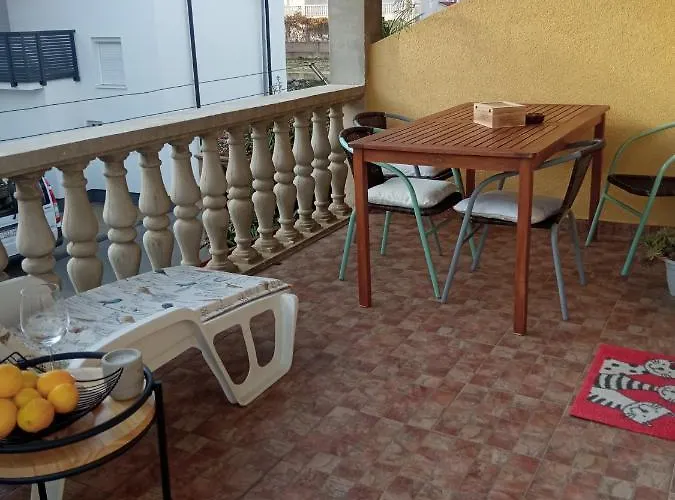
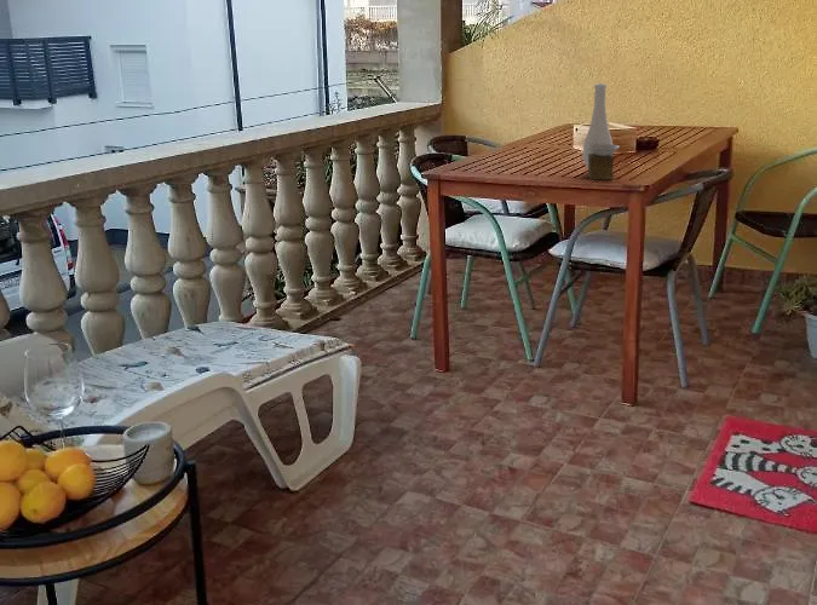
+ vase [582,82,621,180]
